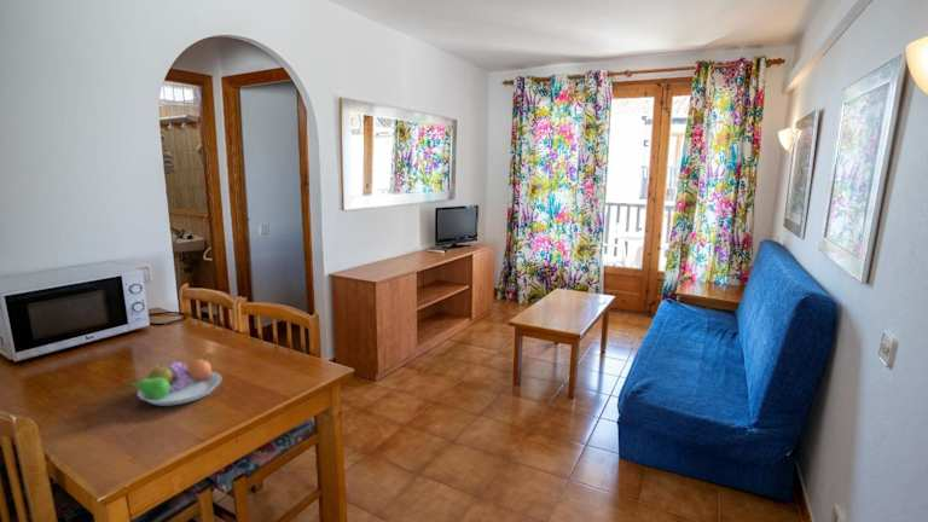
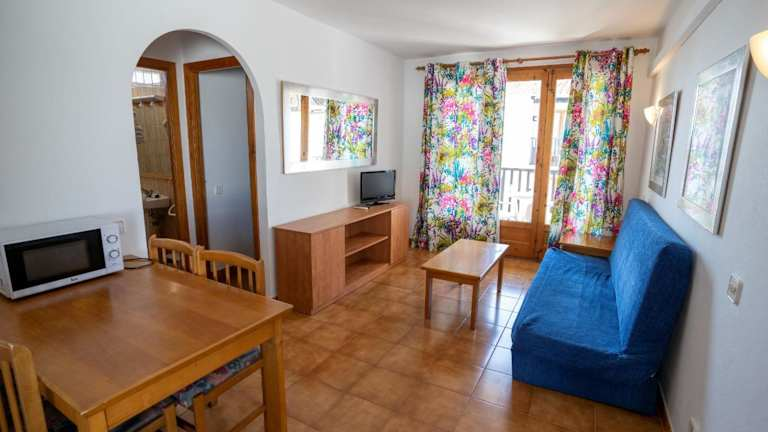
- fruit bowl [124,358,224,407]
